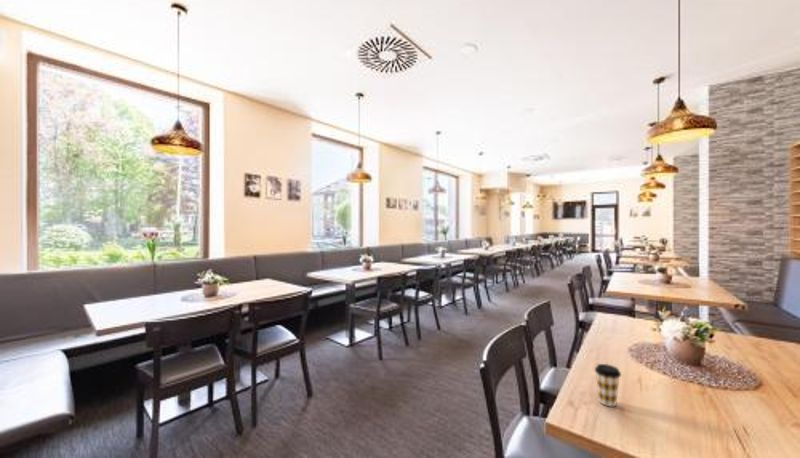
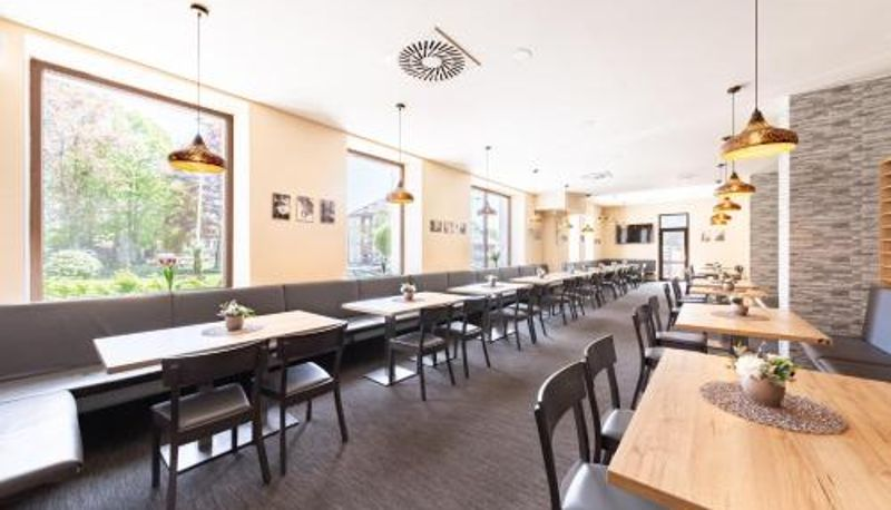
- coffee cup [594,363,622,407]
